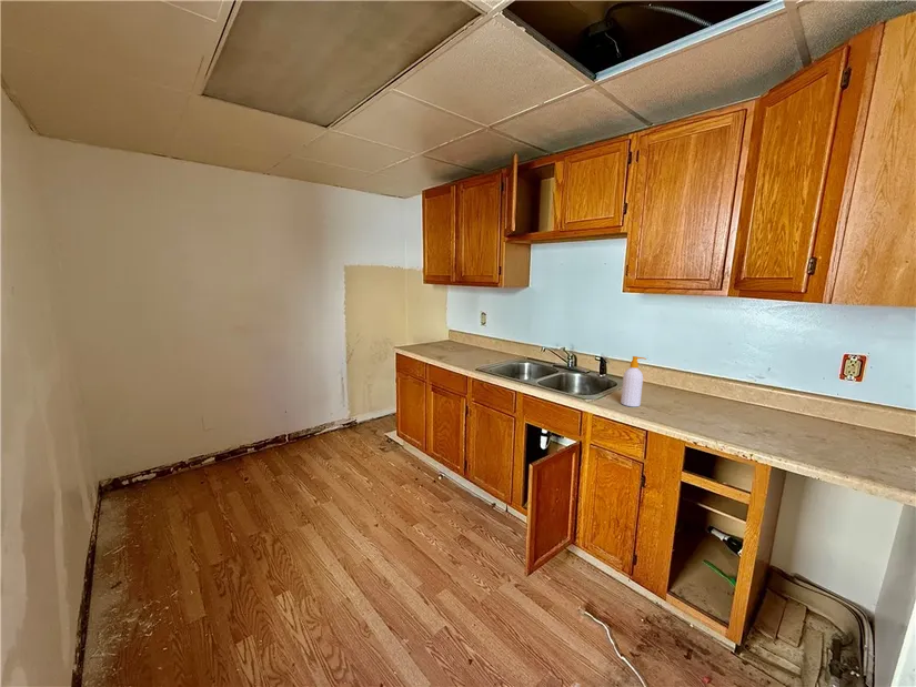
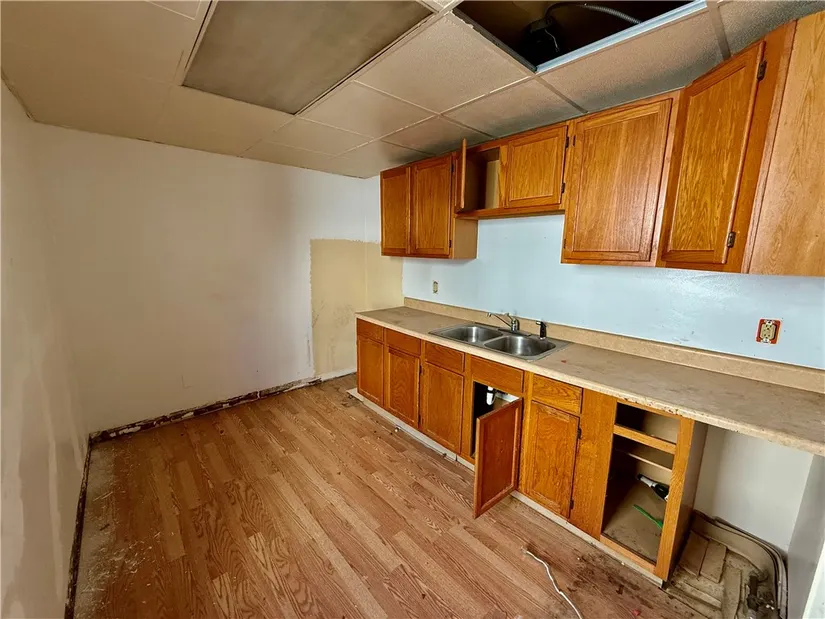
- soap bottle [620,355,647,408]
